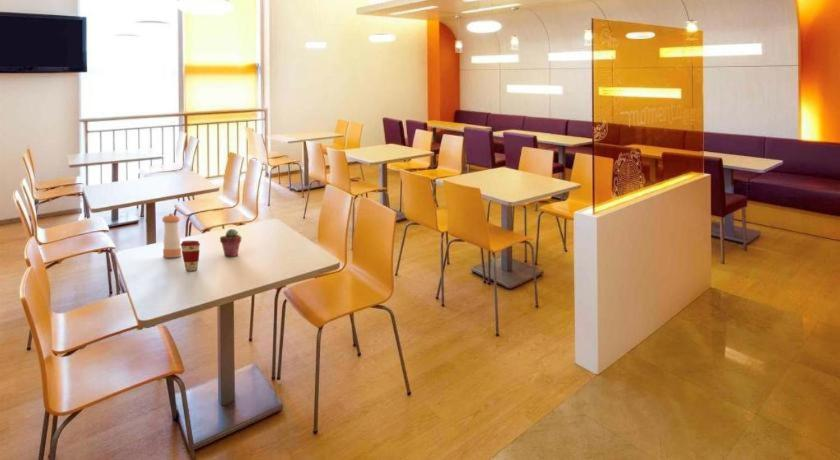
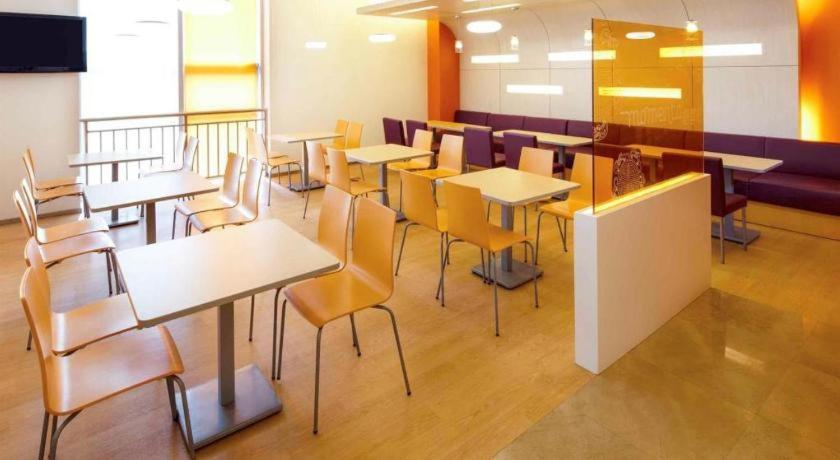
- pepper shaker [161,212,182,258]
- potted succulent [219,228,242,257]
- coffee cup [180,240,201,272]
